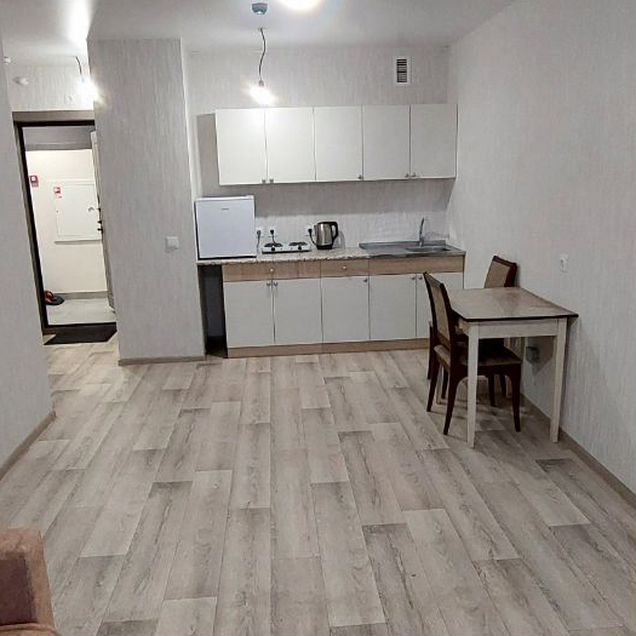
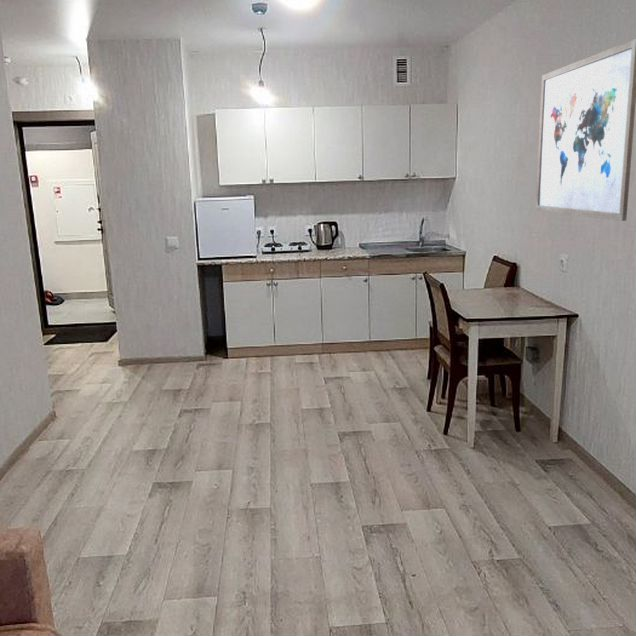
+ wall art [535,38,636,222]
